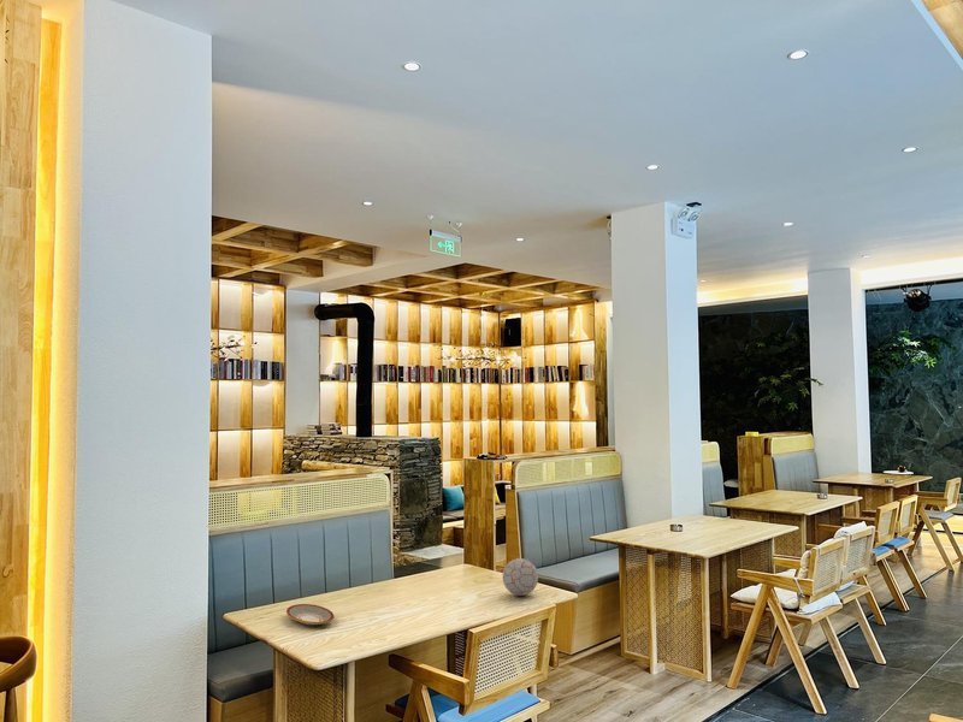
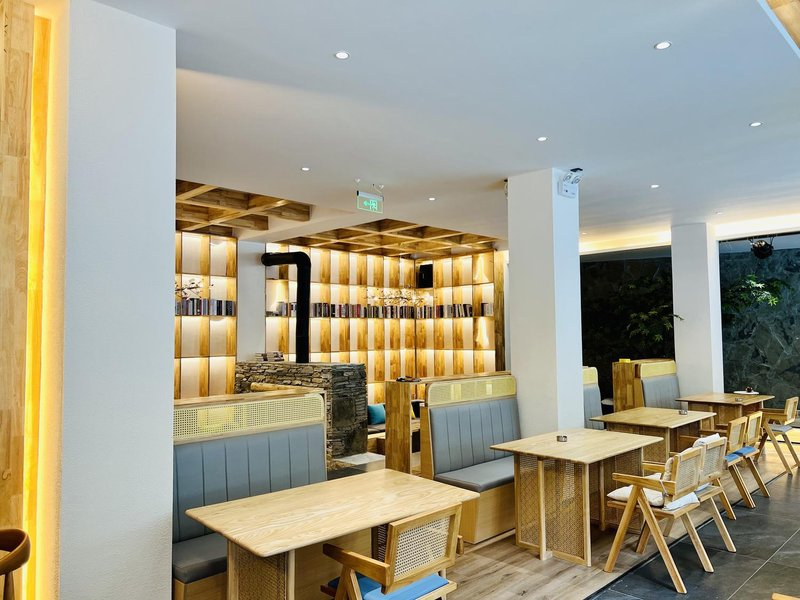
- plate [285,603,335,626]
- decorative ball [501,557,539,597]
